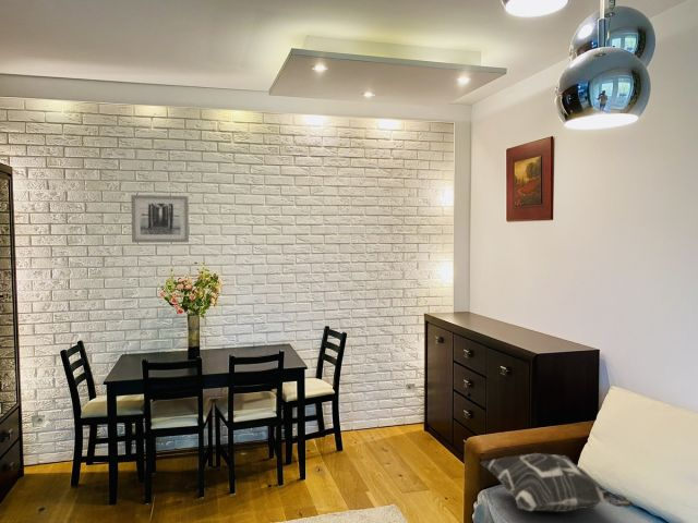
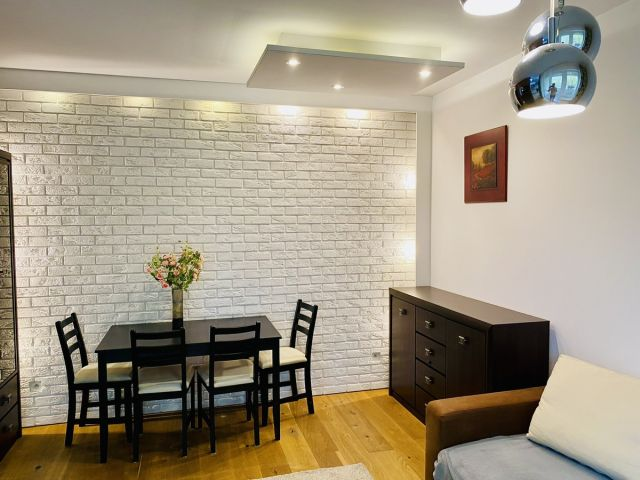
- decorative pillow [479,452,635,513]
- wall art [130,194,190,243]
